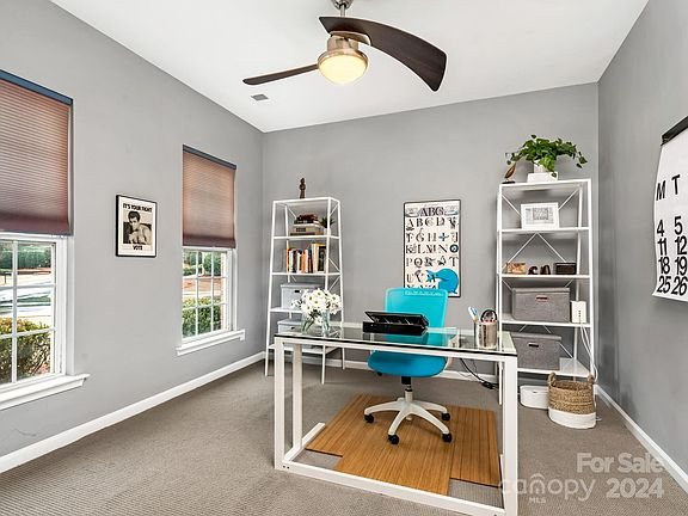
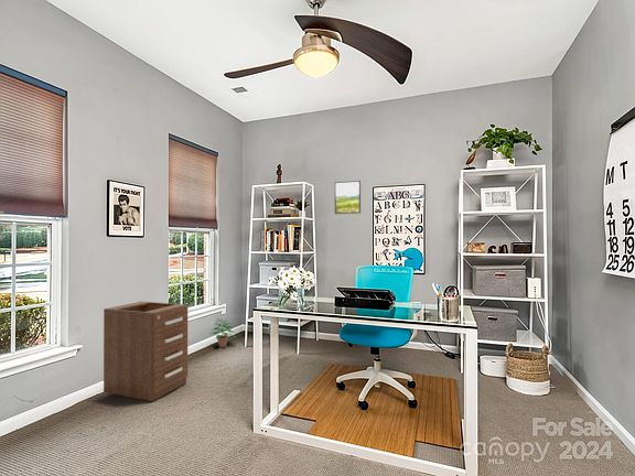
+ filing cabinet [103,301,189,402]
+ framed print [334,180,362,215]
+ potted plant [209,317,238,348]
